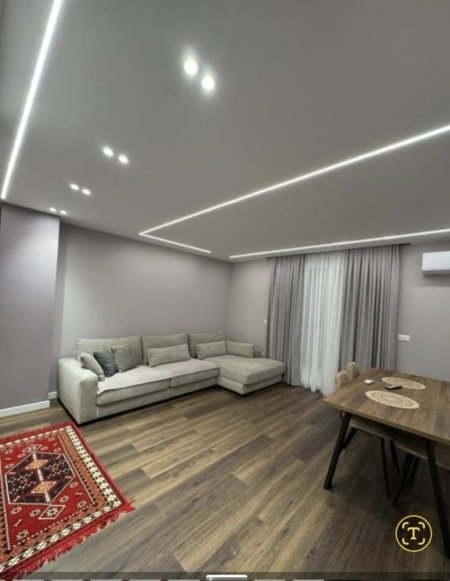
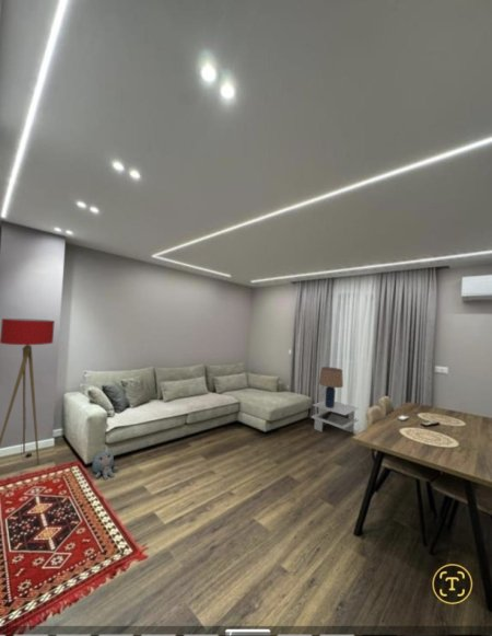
+ floor lamp [0,317,56,465]
+ plush toy [92,450,119,482]
+ side table [311,400,359,433]
+ lamp [318,366,344,408]
